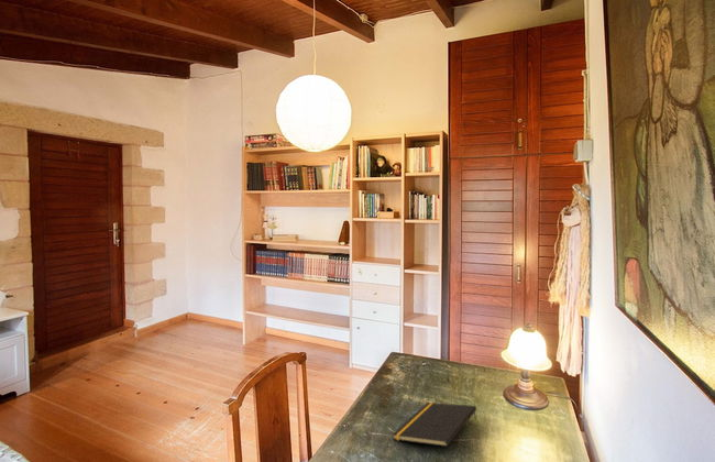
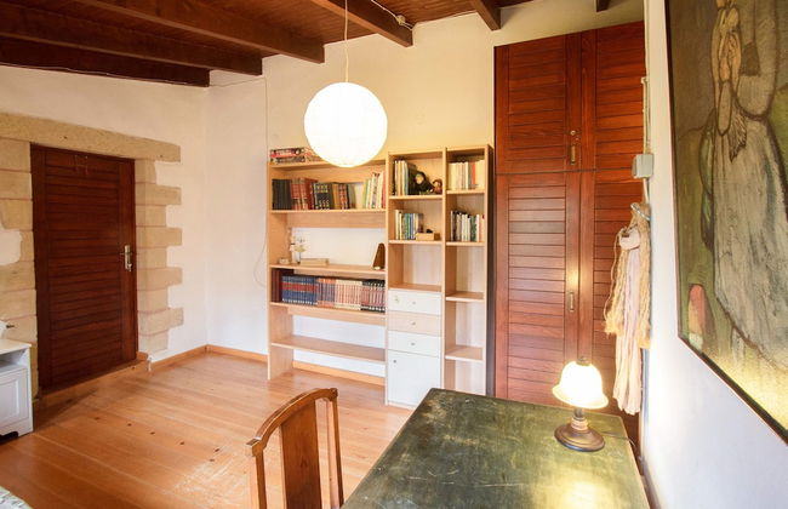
- notepad [392,402,477,448]
